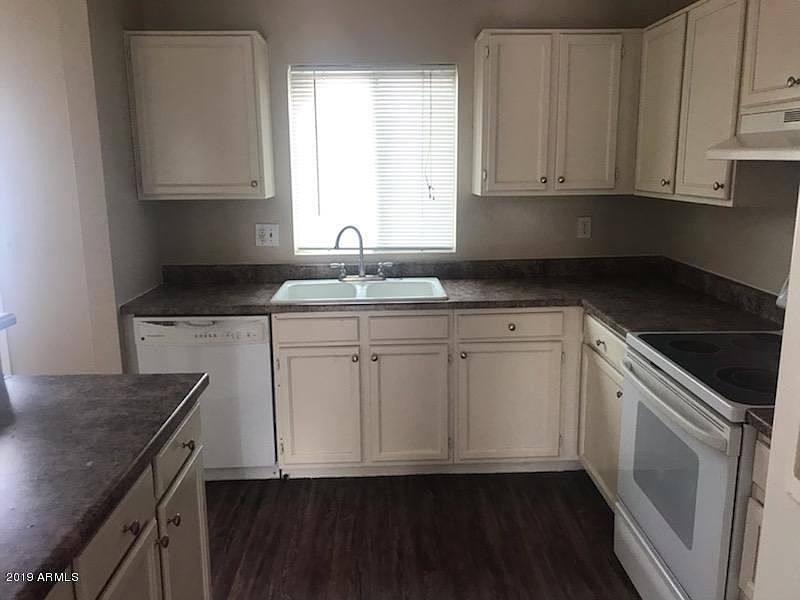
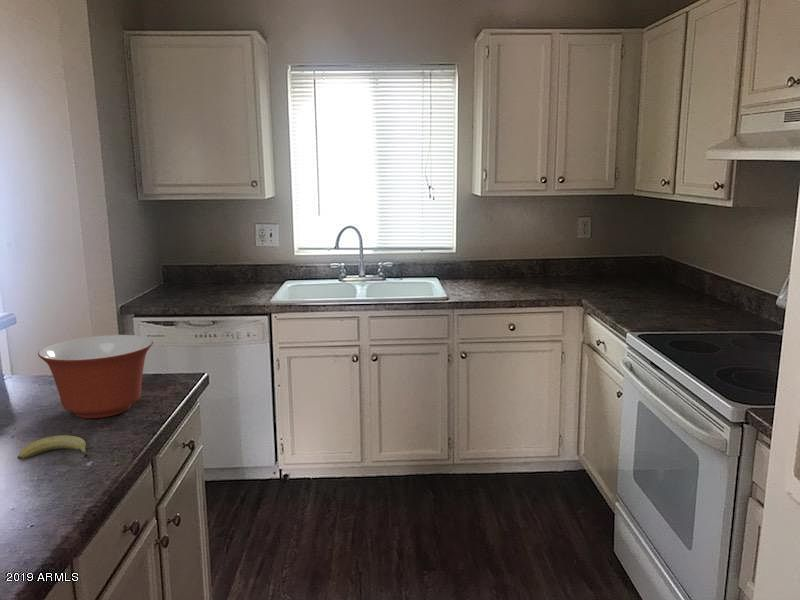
+ fruit [16,434,89,461]
+ mixing bowl [37,334,154,419]
